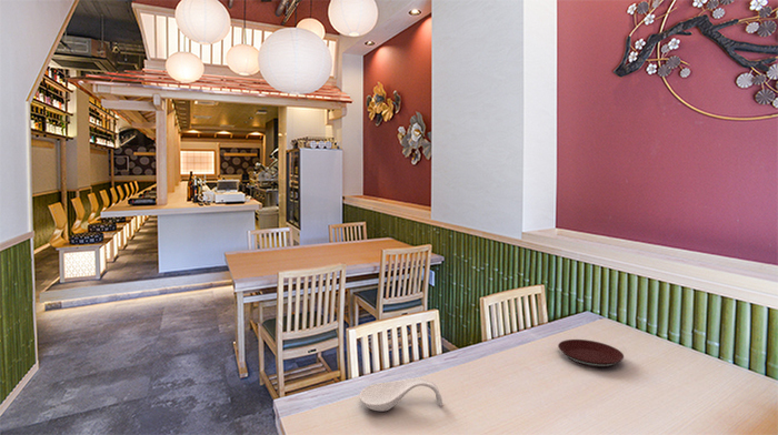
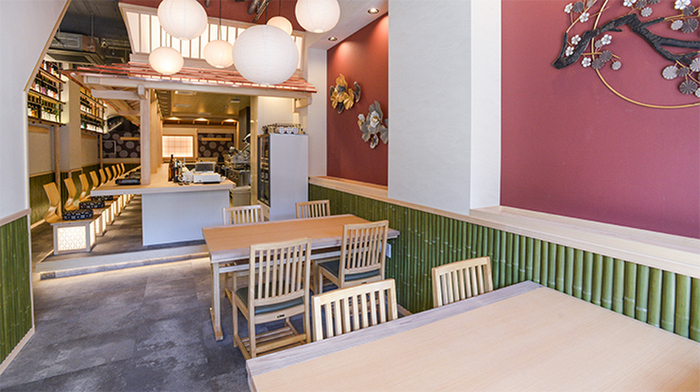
- spoon rest [359,376,443,413]
- plate [557,338,625,368]
